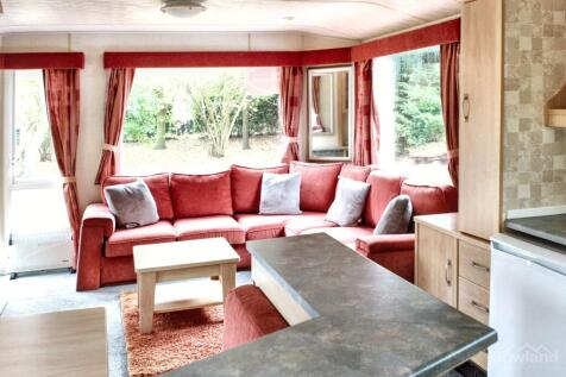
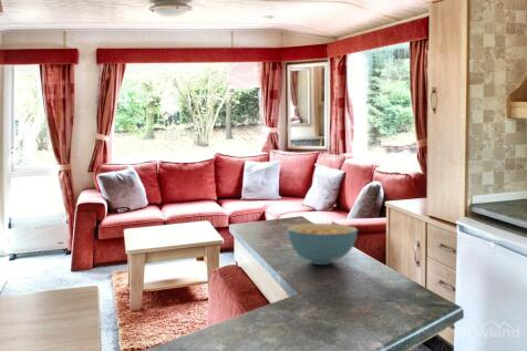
+ cereal bowl [286,223,359,266]
